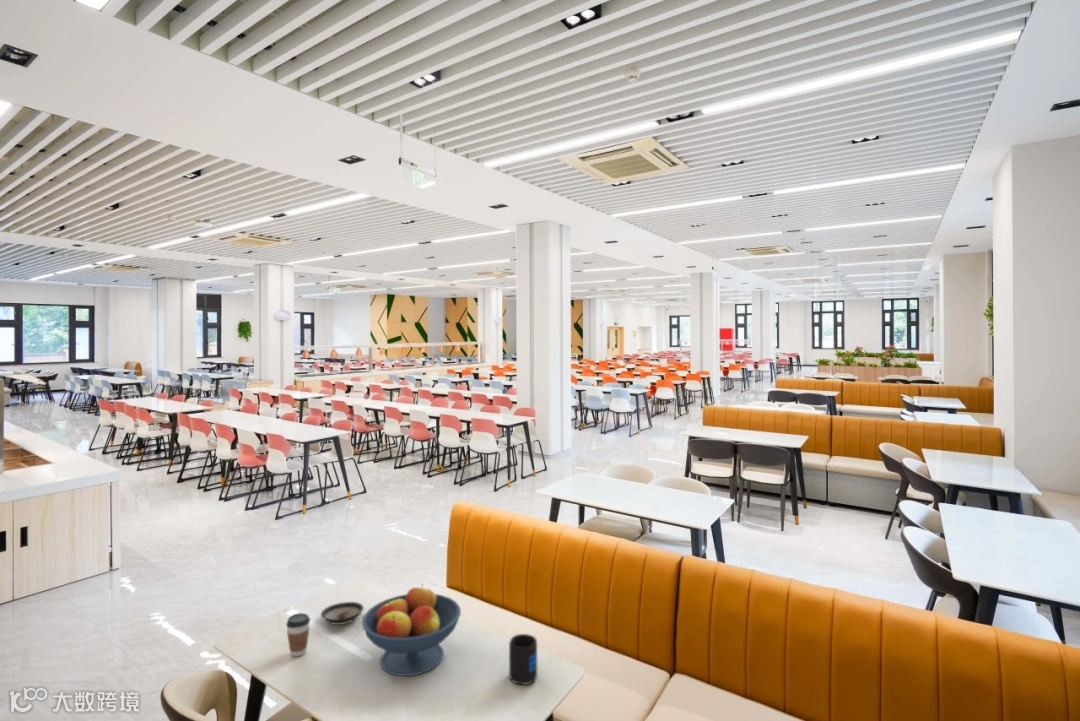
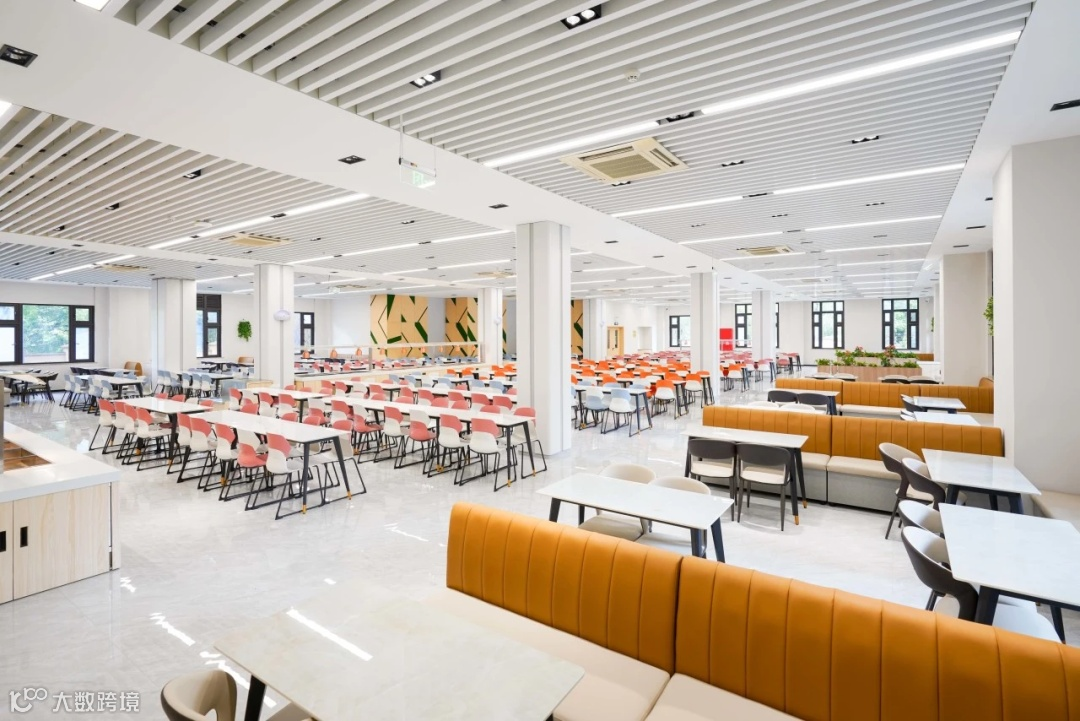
- fruit bowl [361,582,462,677]
- mug [508,633,538,686]
- coffee cup [285,612,311,657]
- saucer [320,601,365,626]
